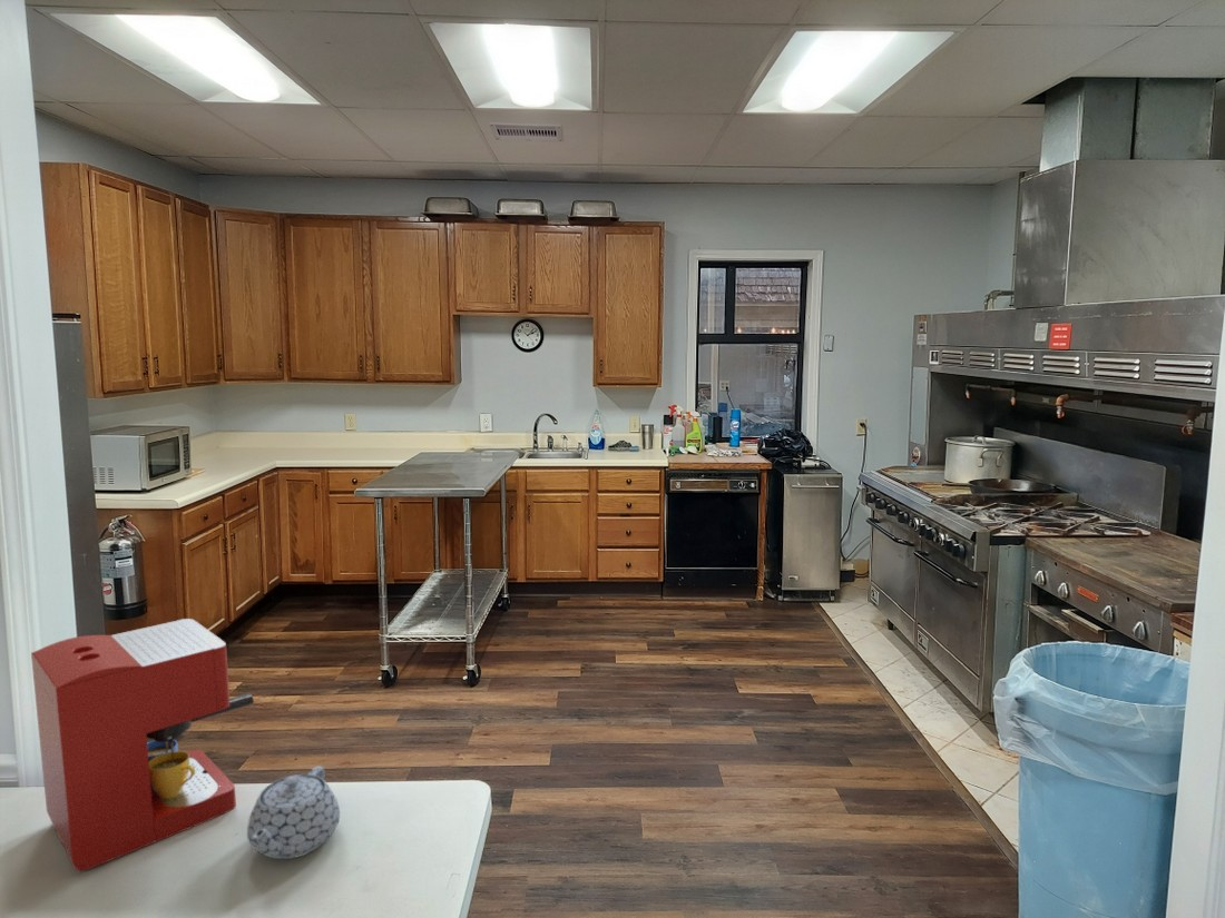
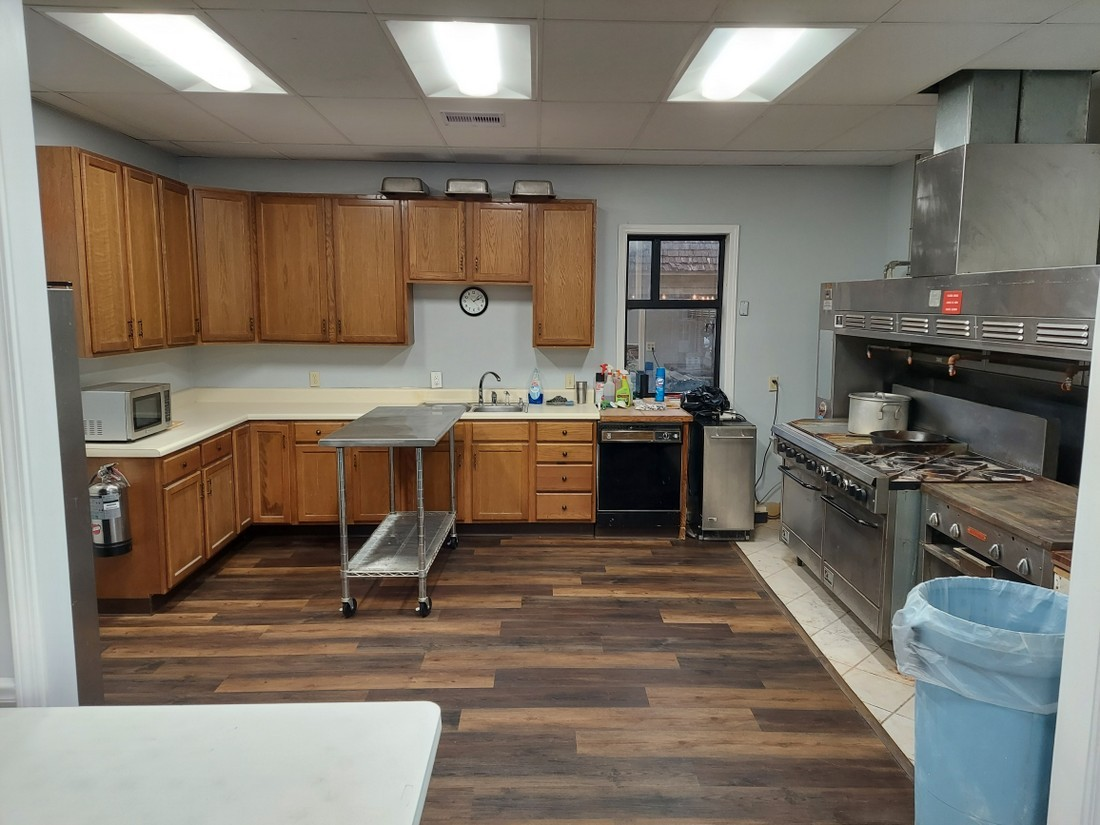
- coffee maker [30,618,255,872]
- teapot [246,764,341,860]
